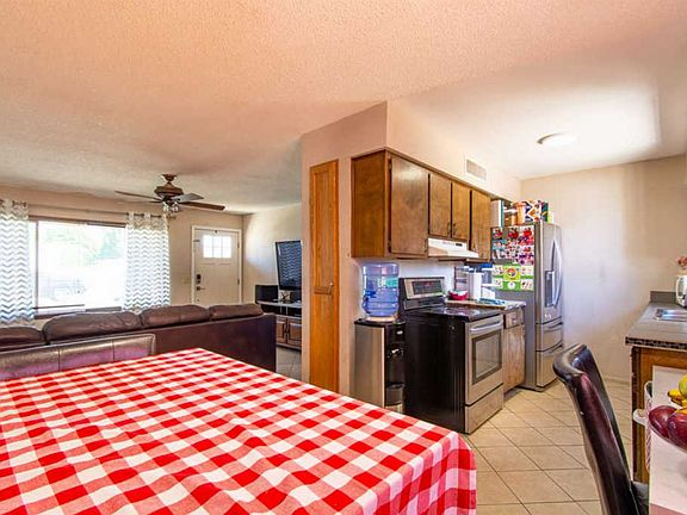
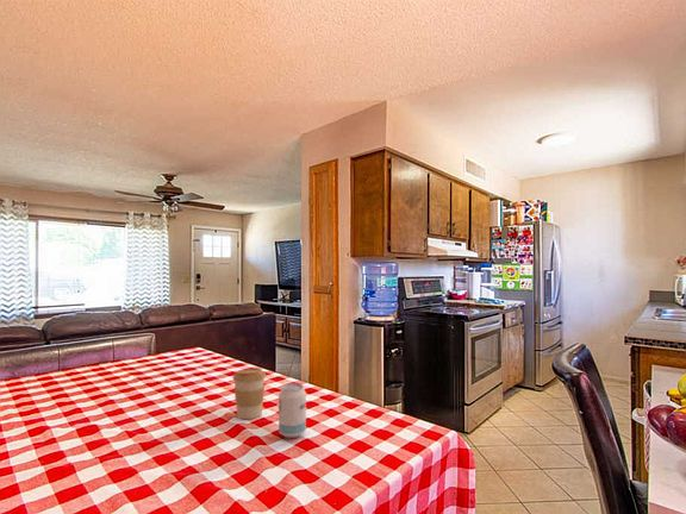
+ beverage can [277,382,307,439]
+ coffee cup [232,368,267,420]
